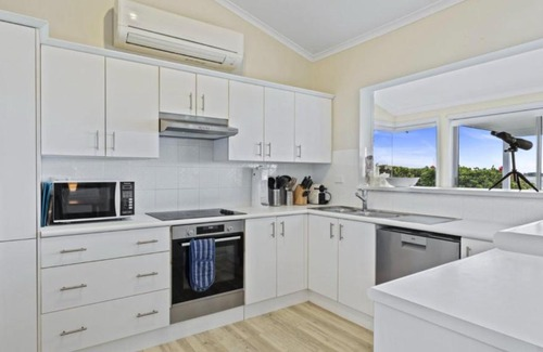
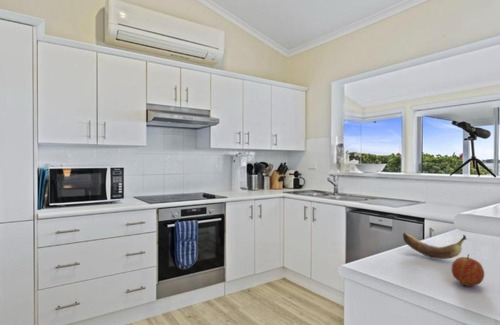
+ banana [402,232,467,260]
+ fruit [451,253,485,287]
